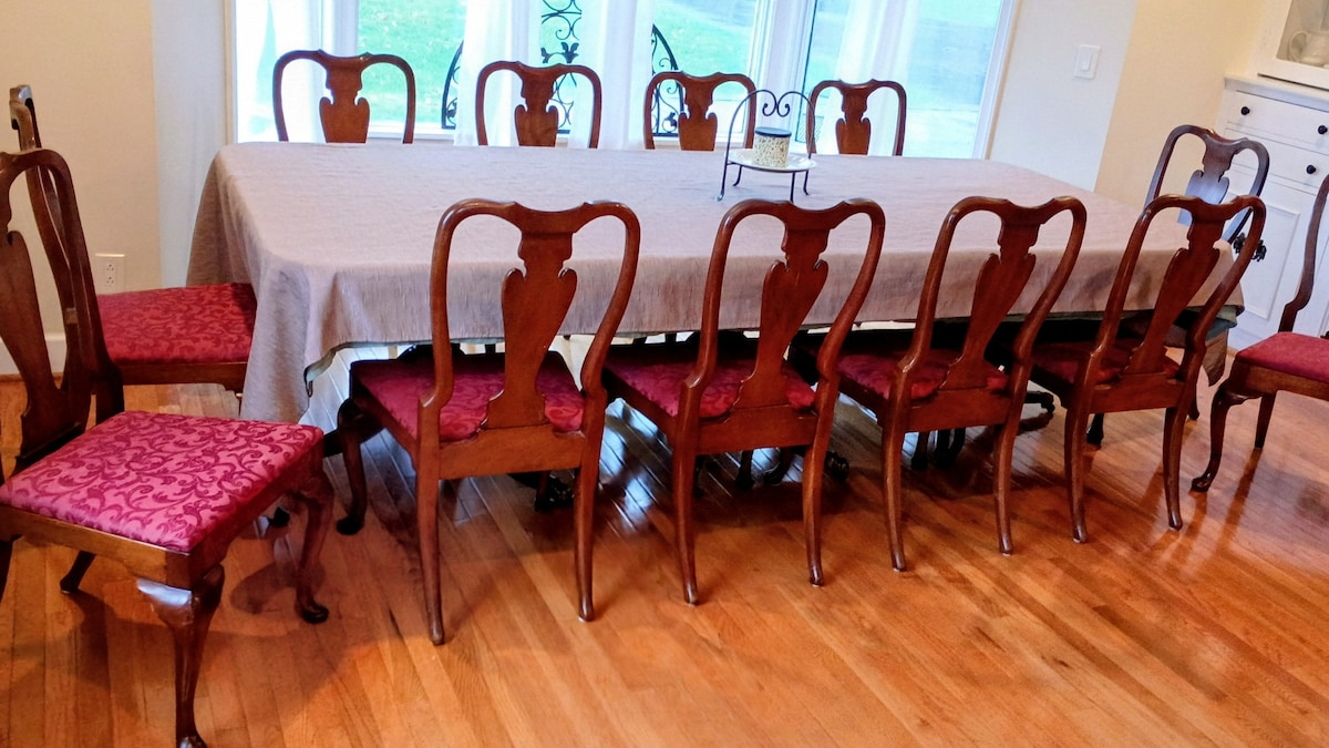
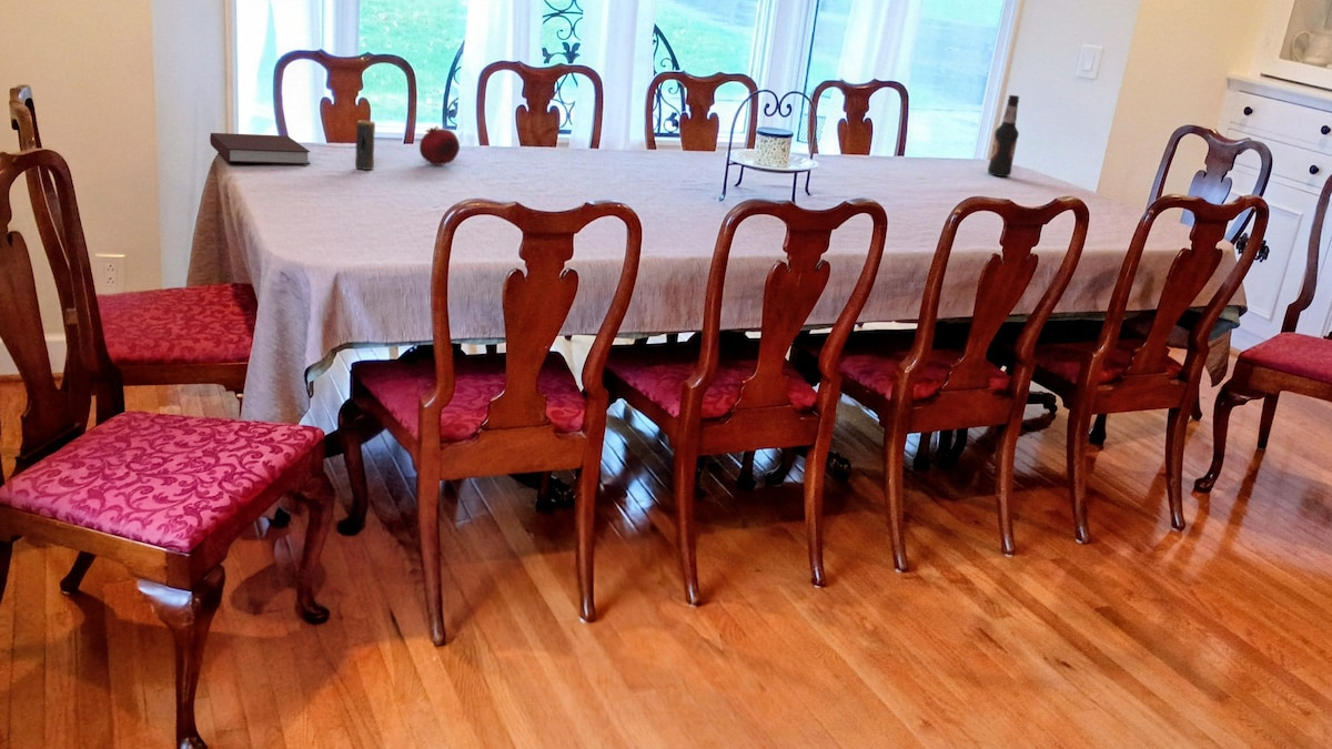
+ notebook [209,132,311,165]
+ candle [354,119,376,171]
+ fruit [418,125,461,166]
+ bottle [987,94,1020,178]
